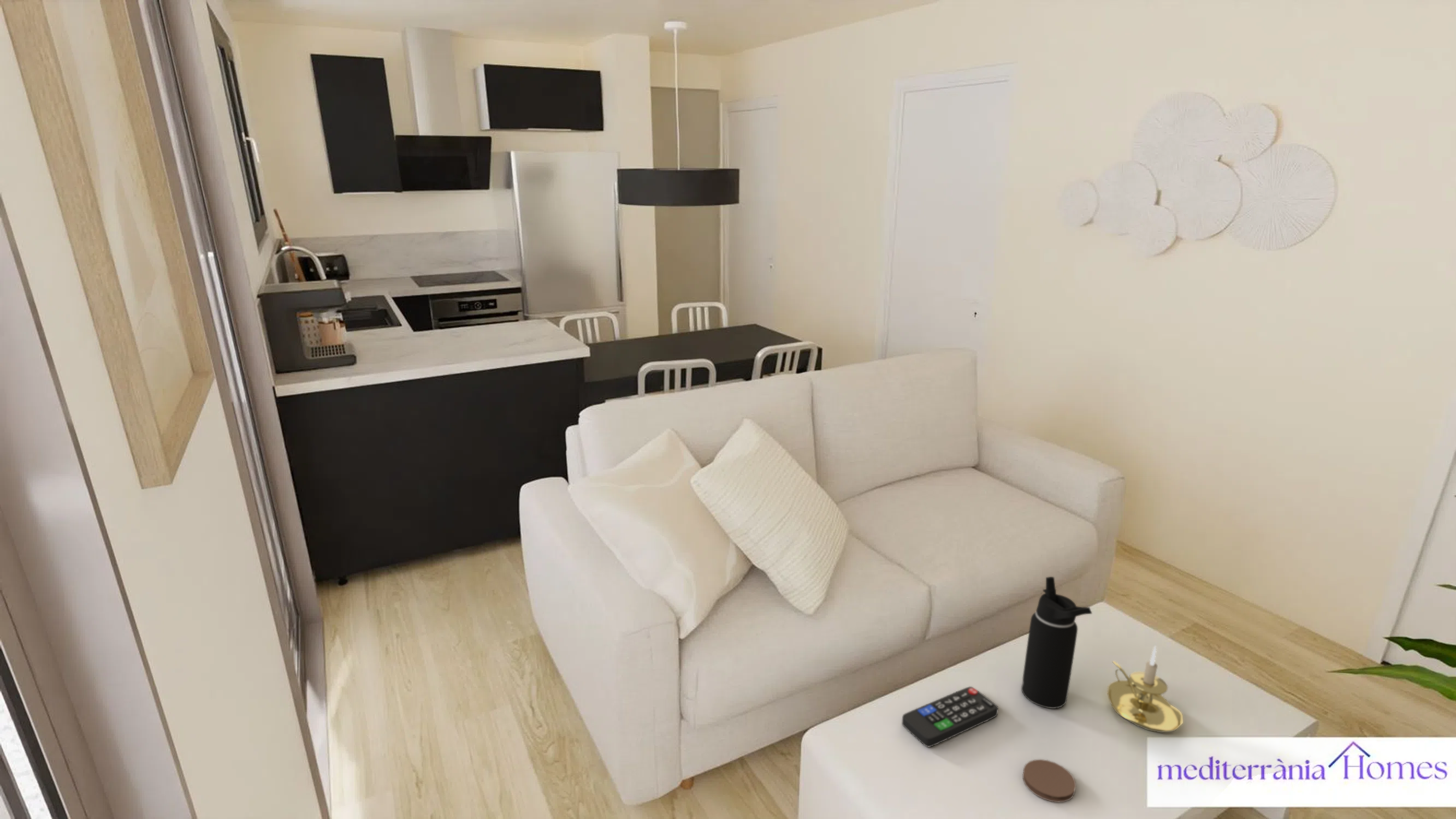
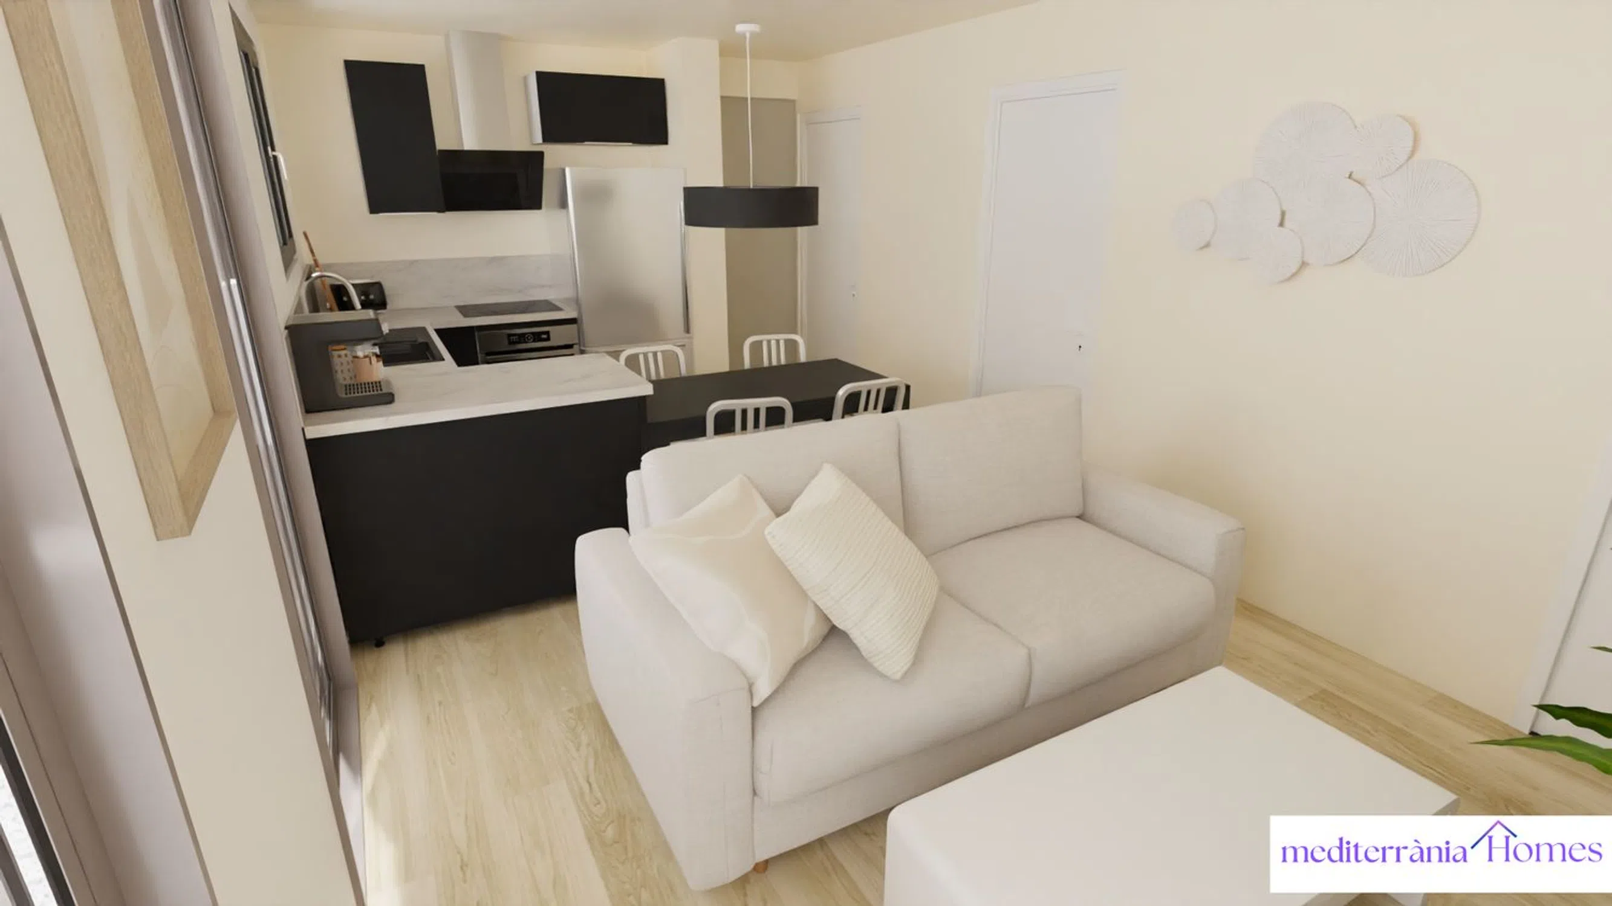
- remote control [901,686,999,747]
- candle holder [1107,646,1183,733]
- coaster [1022,759,1076,803]
- water bottle [1021,576,1093,709]
